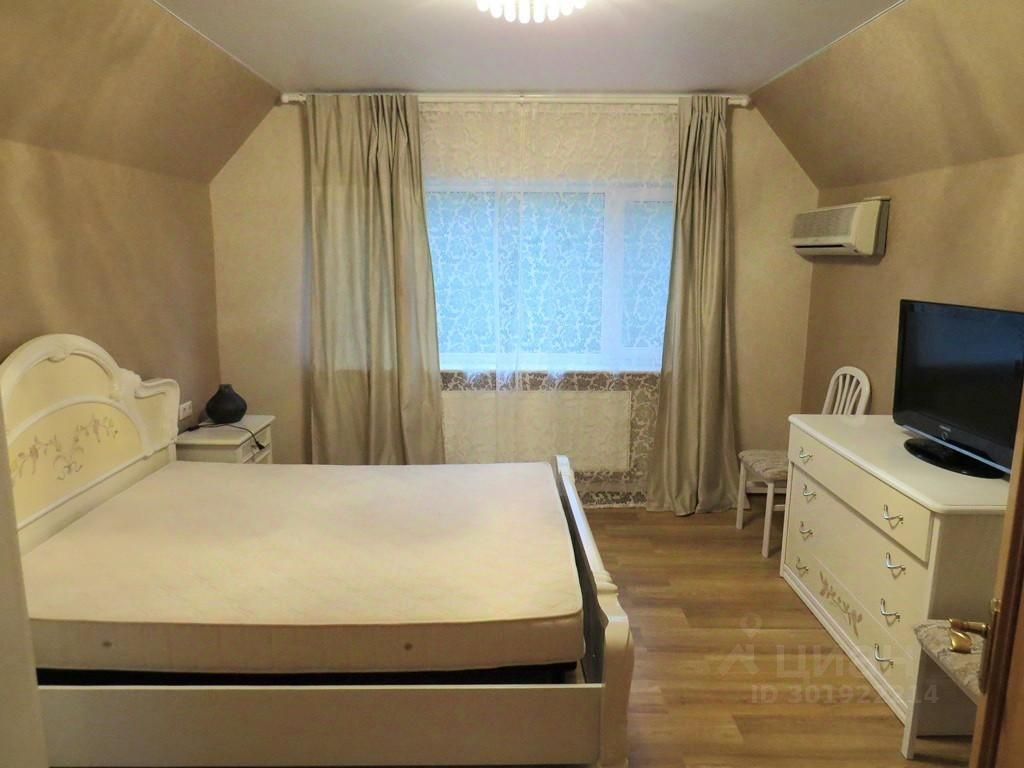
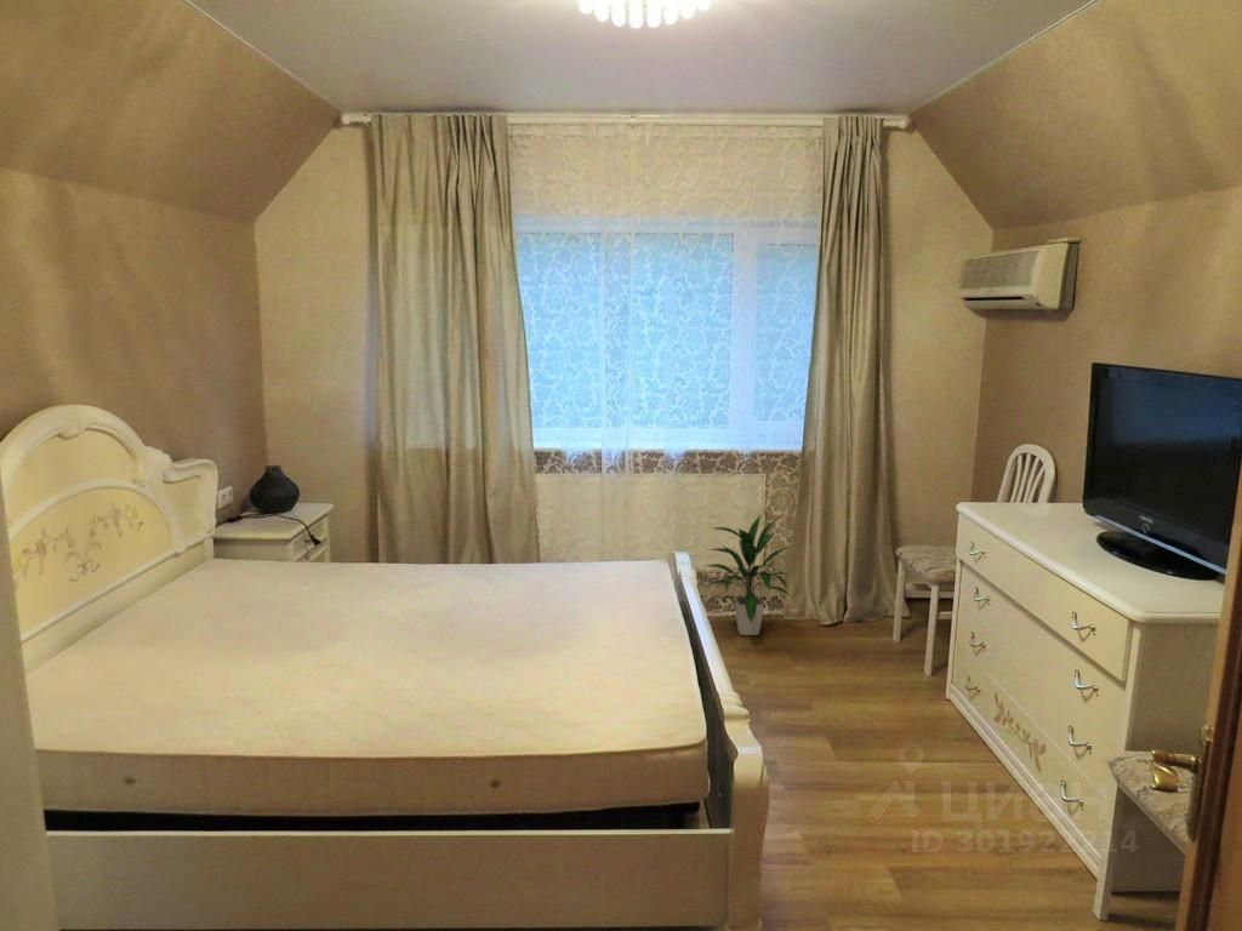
+ indoor plant [705,514,792,636]
